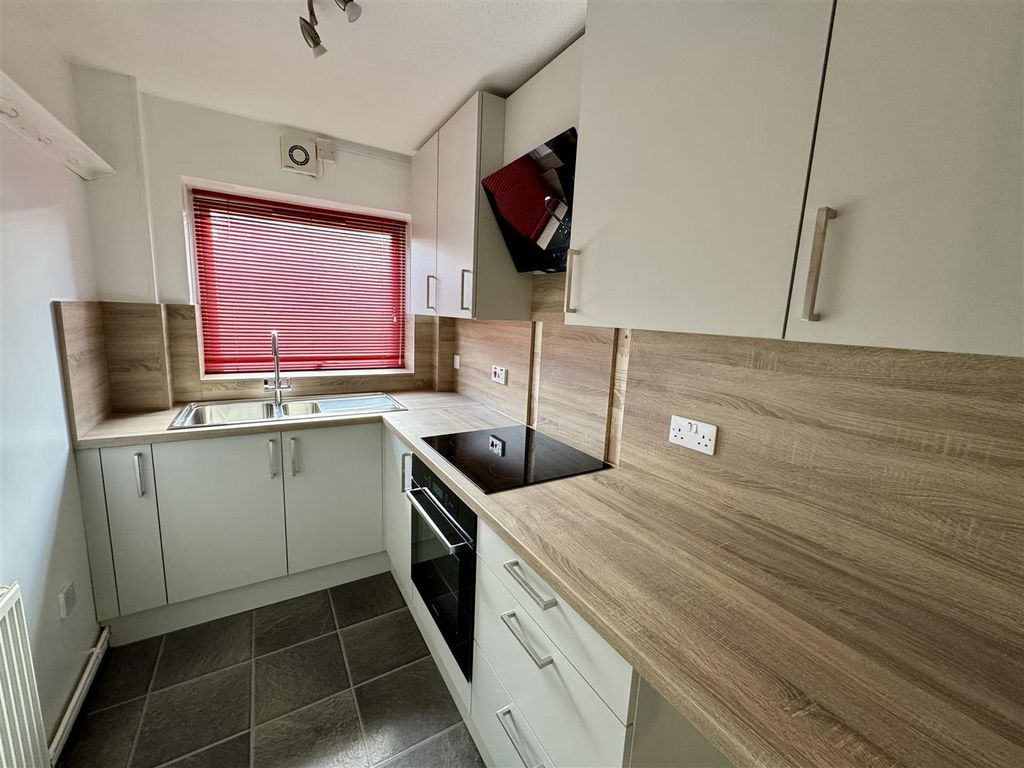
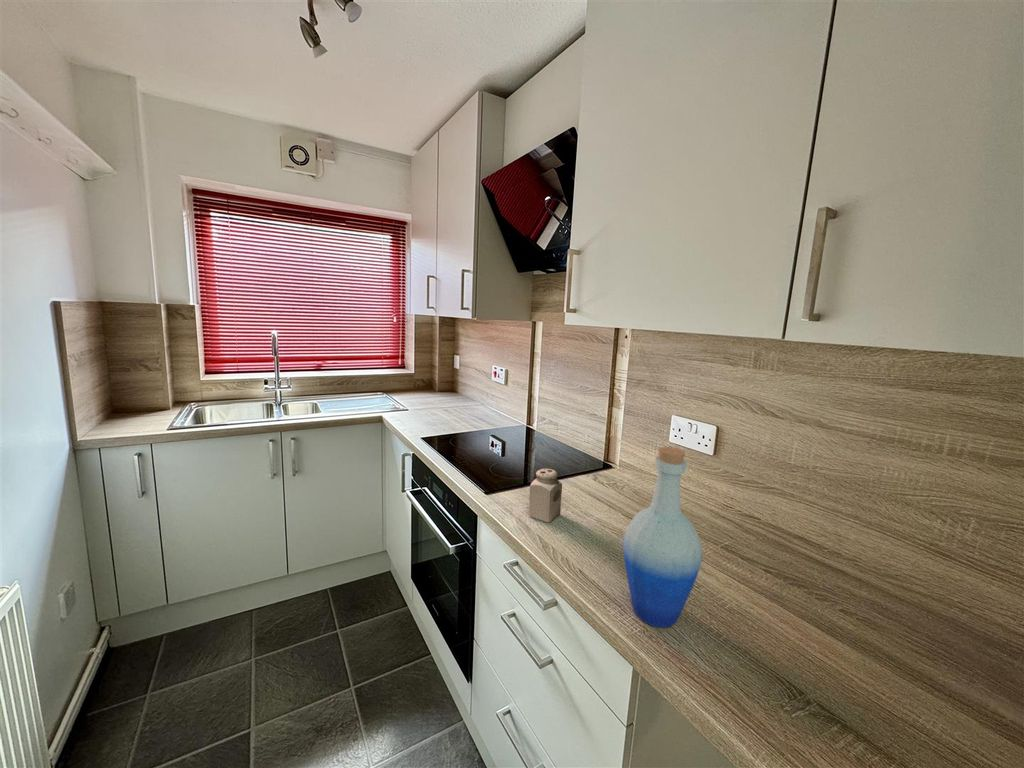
+ bottle [622,446,703,629]
+ salt shaker [528,468,563,524]
